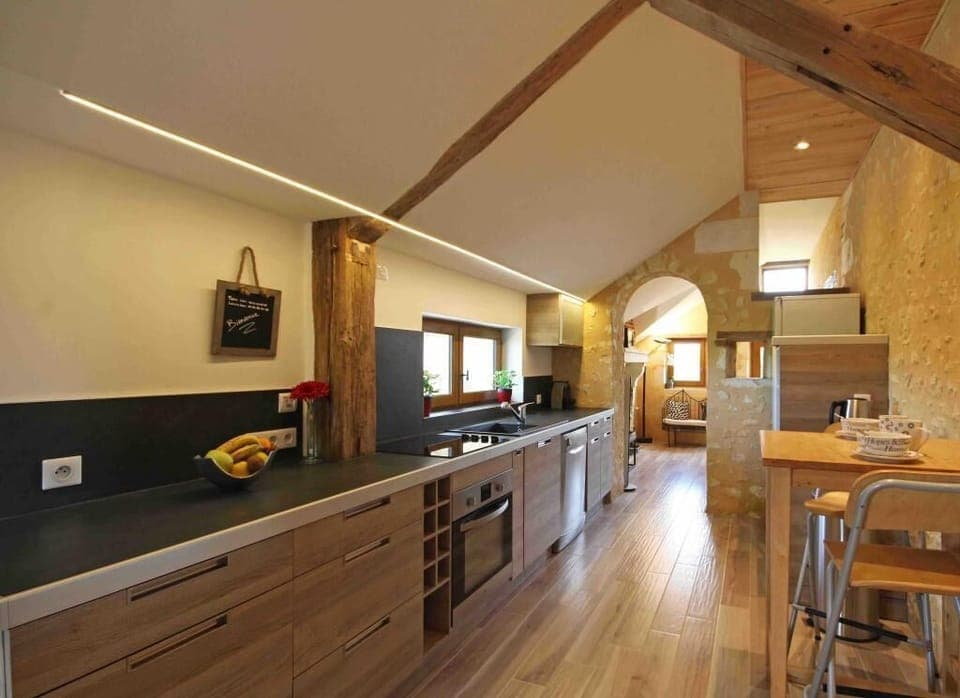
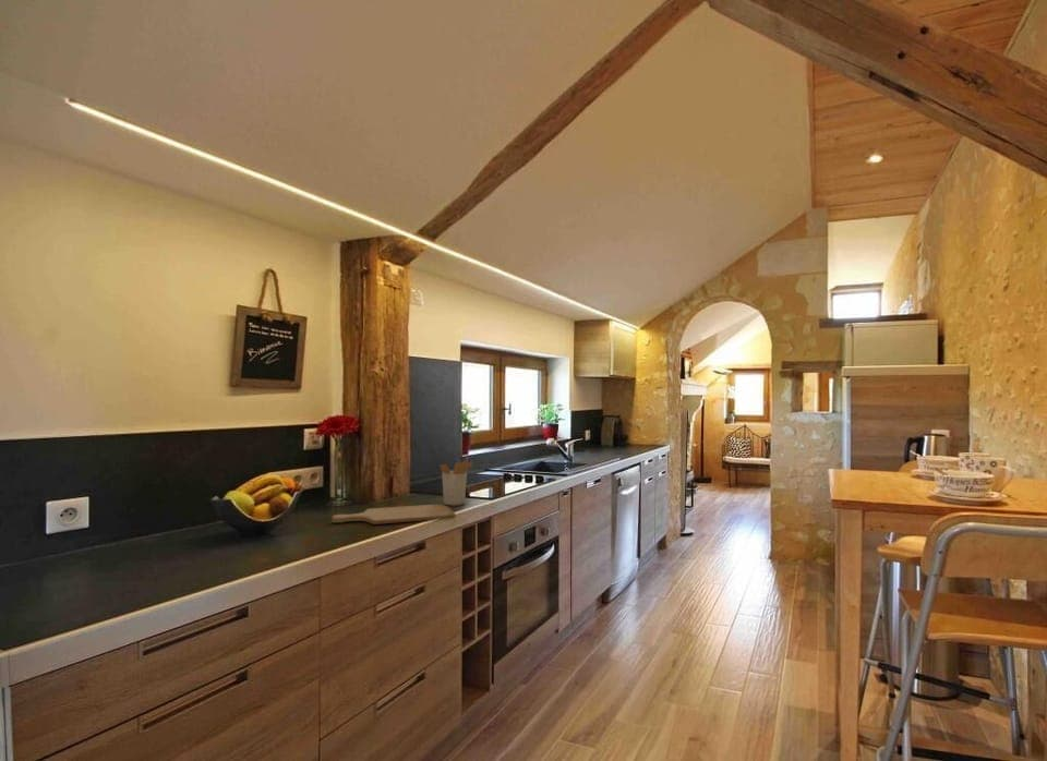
+ utensil holder [438,456,474,506]
+ chopping board [332,504,456,526]
